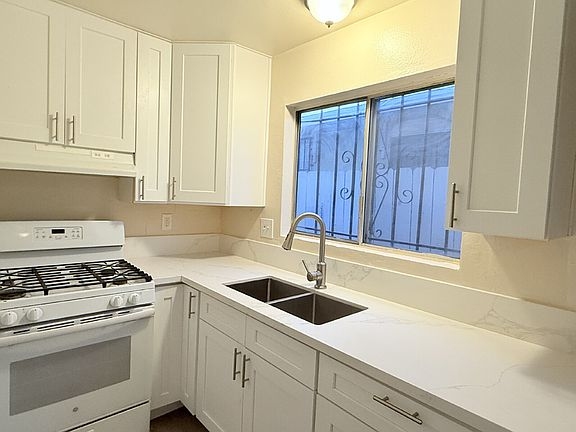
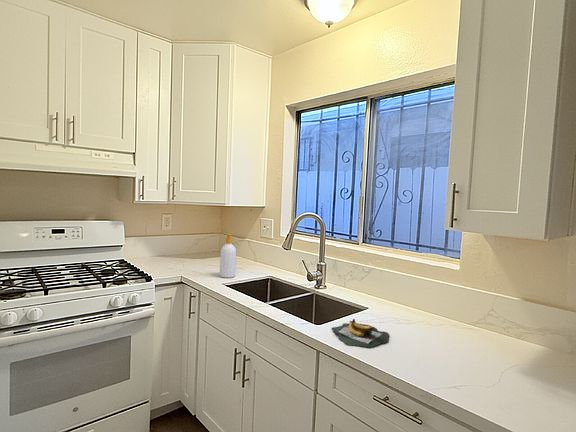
+ soap bottle [219,233,237,279]
+ banana bunch [331,318,390,348]
